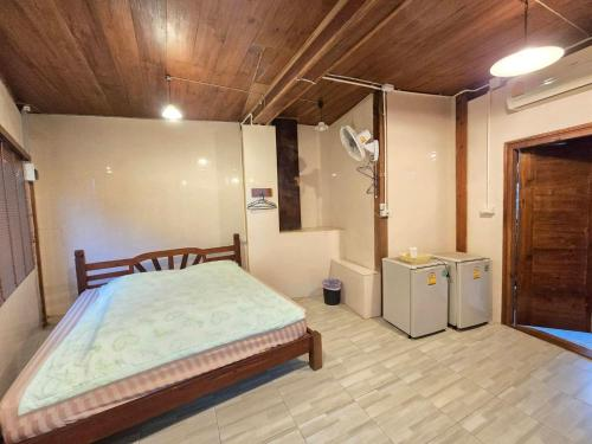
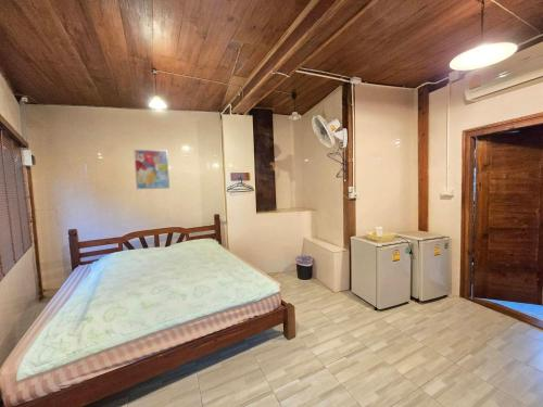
+ wall art [132,149,171,190]
